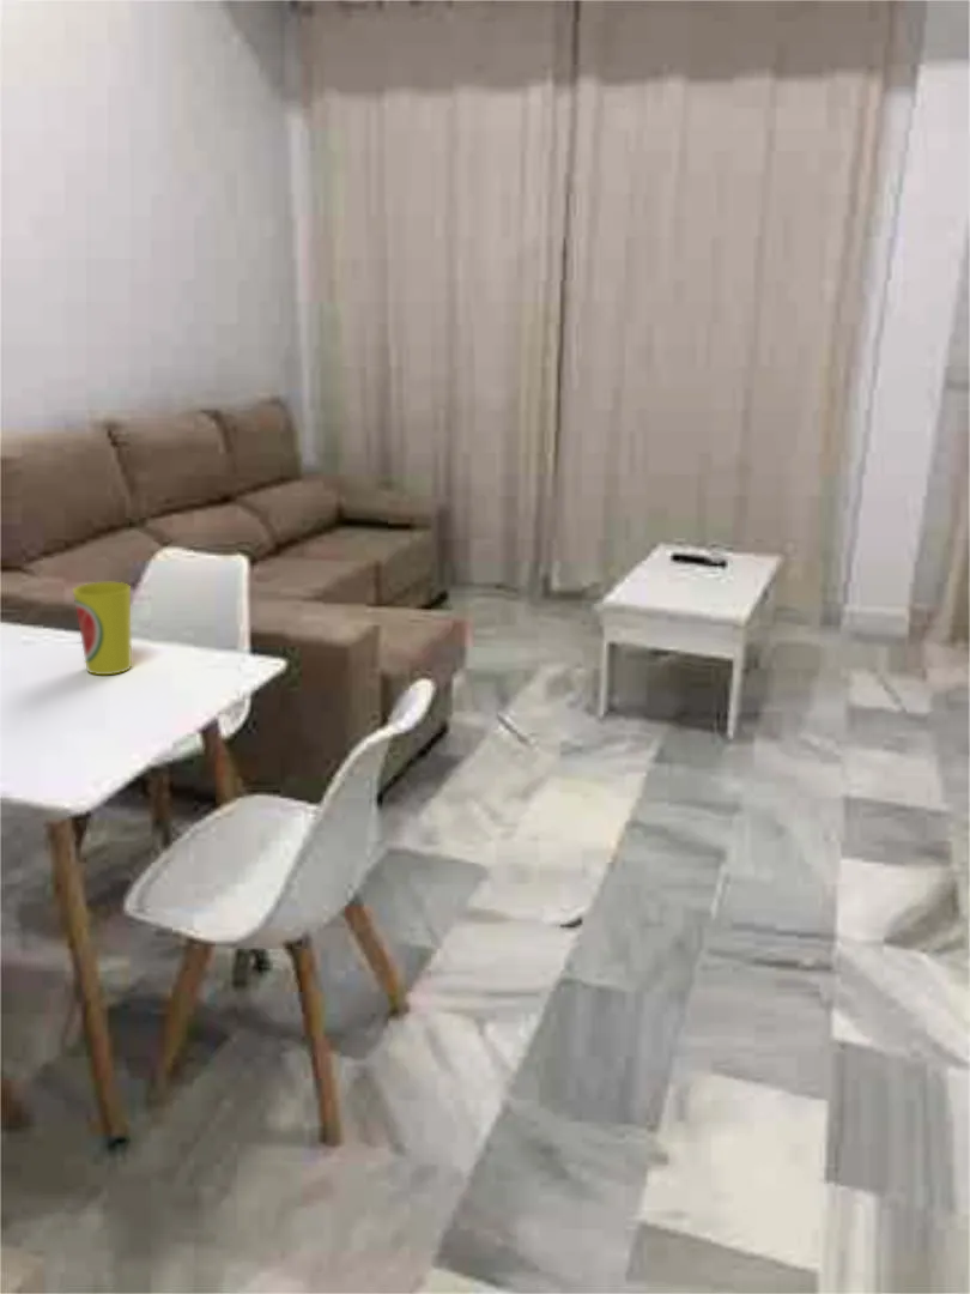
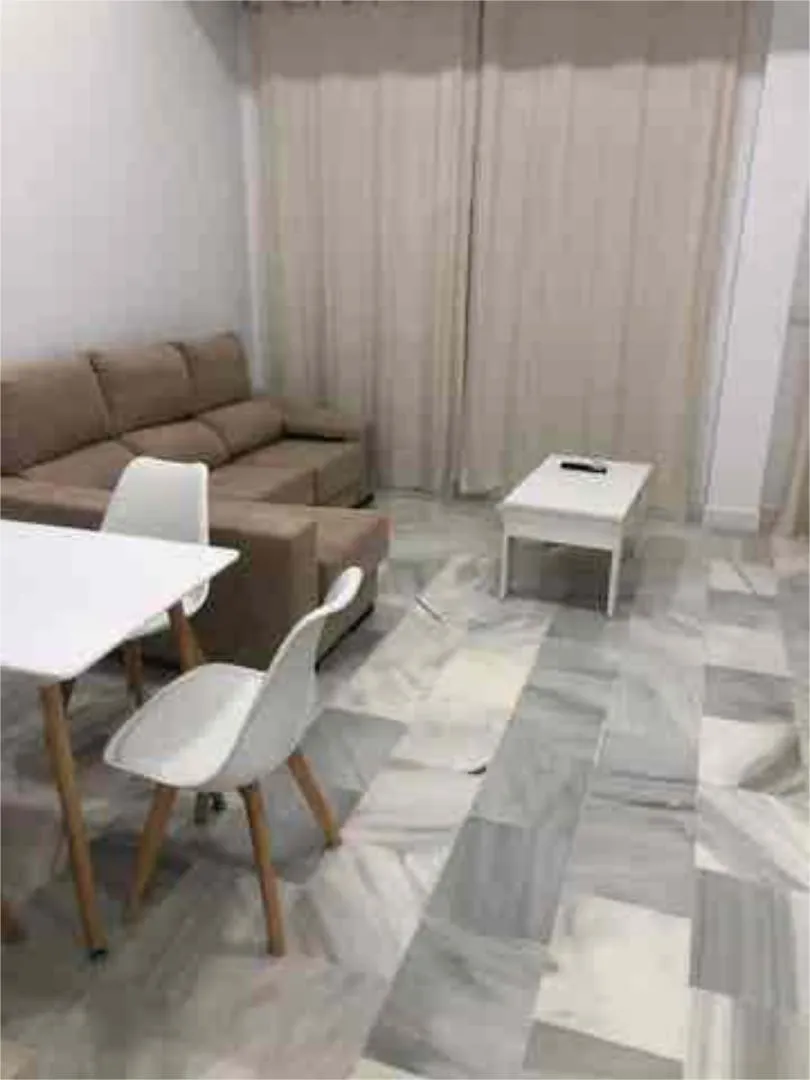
- cup [72,581,133,676]
